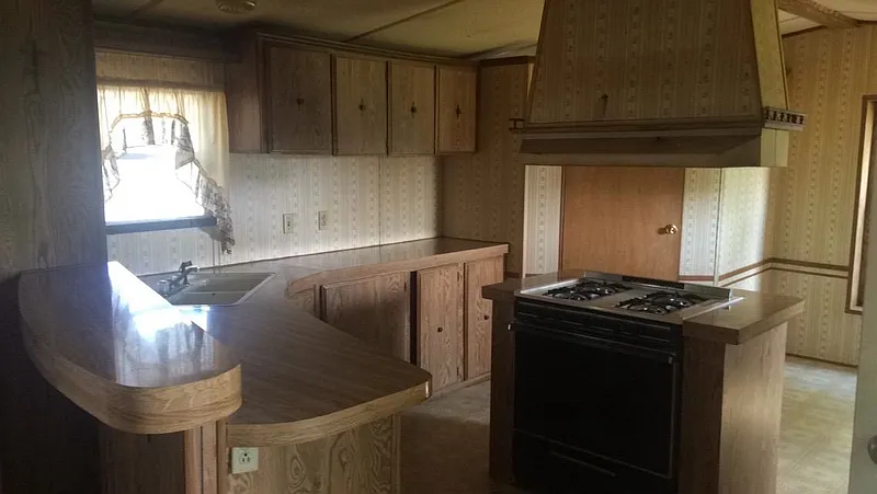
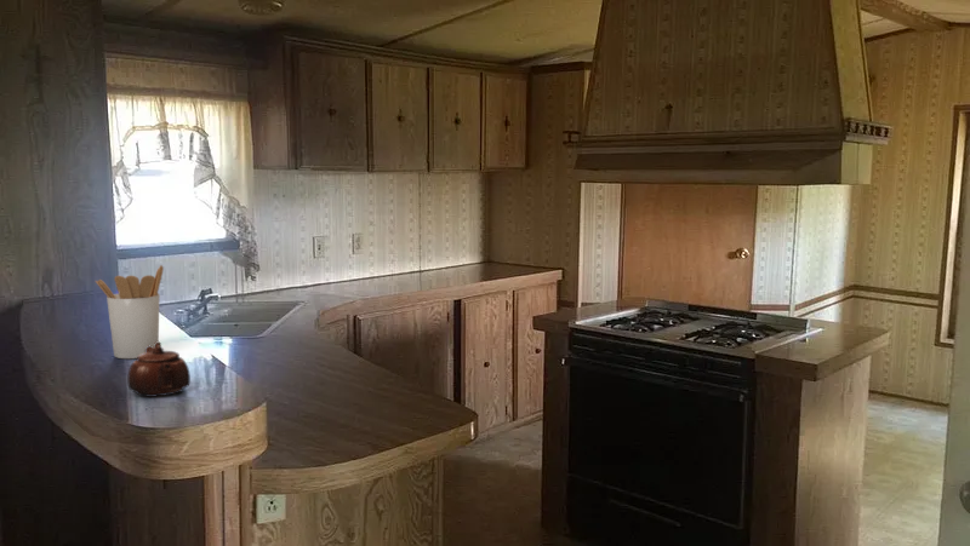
+ teapot [126,340,192,398]
+ utensil holder [95,264,165,360]
